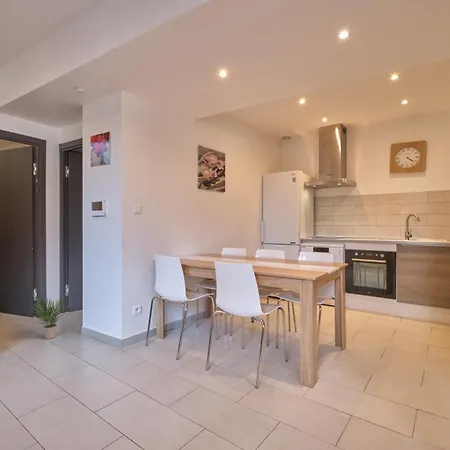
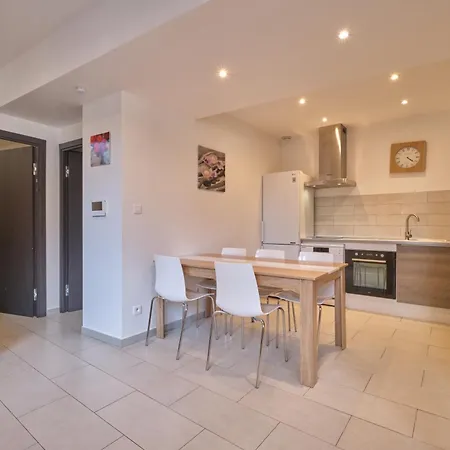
- potted plant [26,290,70,340]
